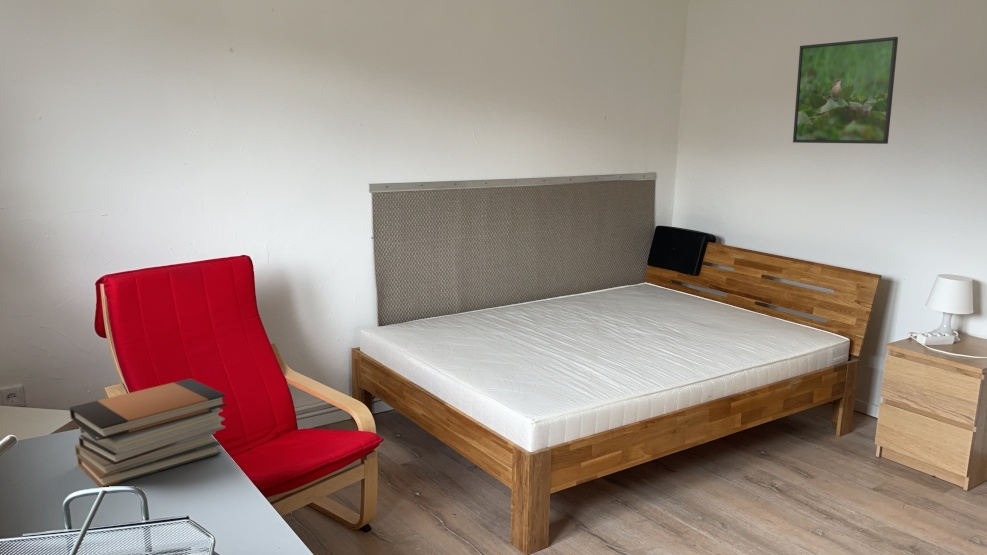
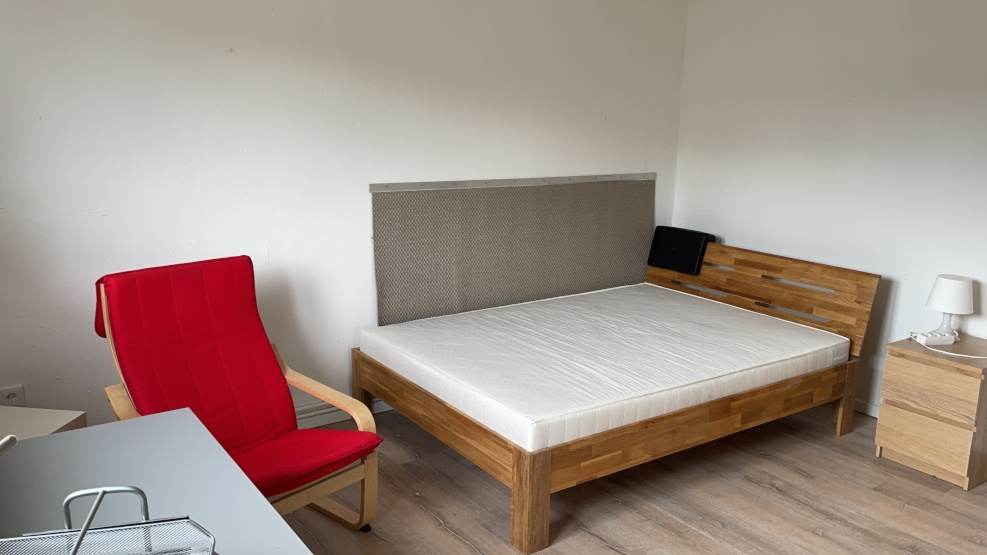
- book stack [69,378,228,488]
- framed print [792,36,899,145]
